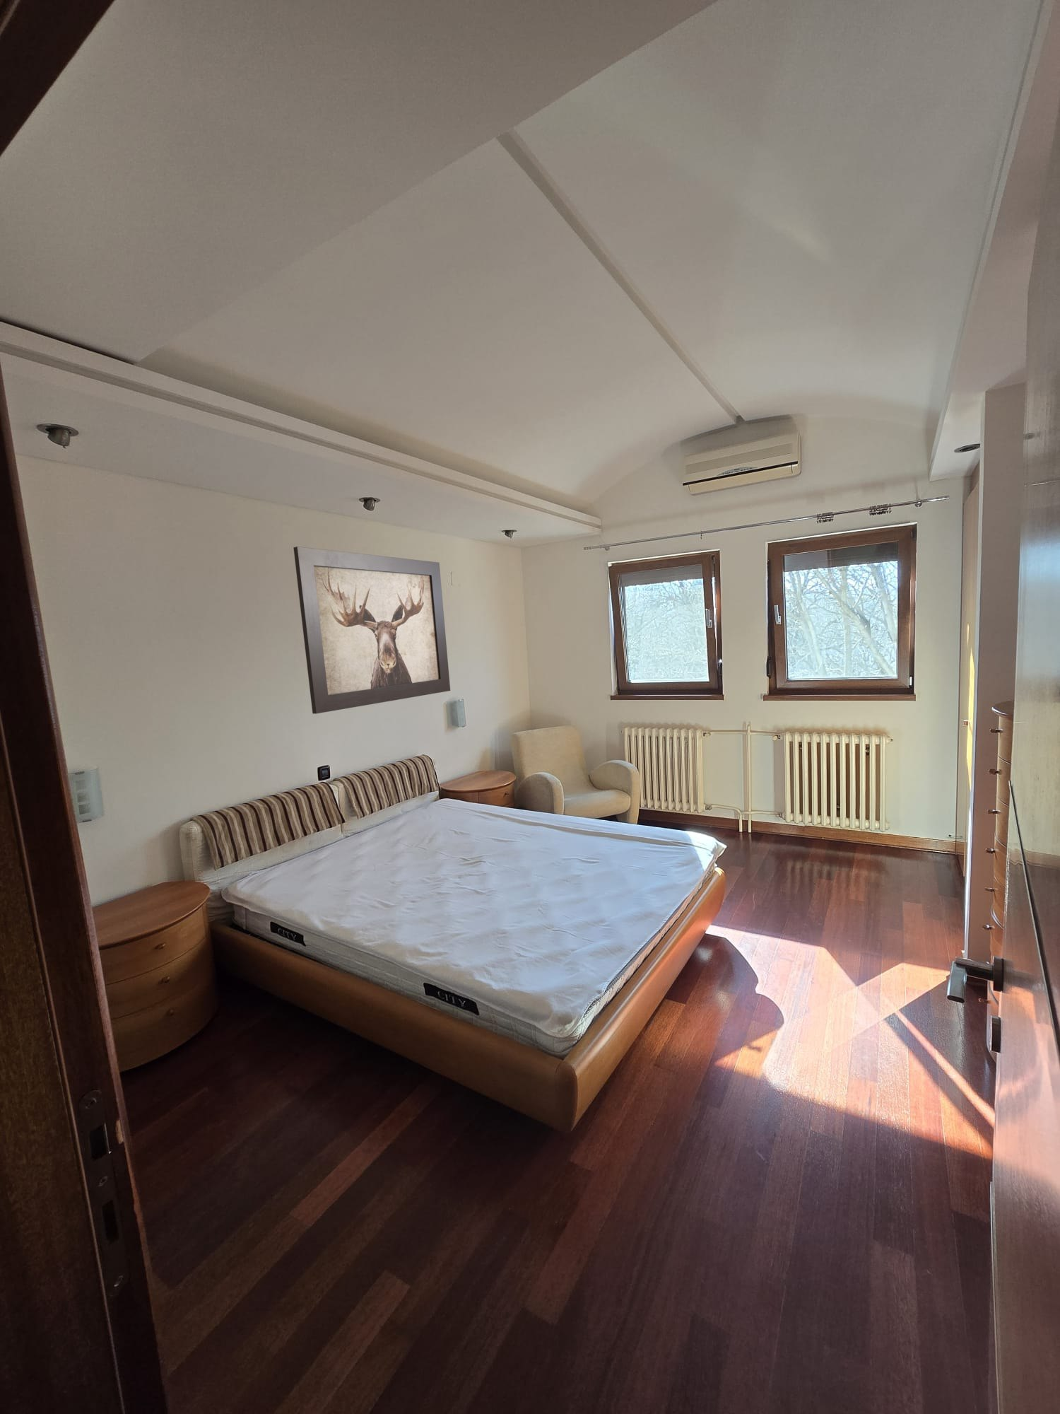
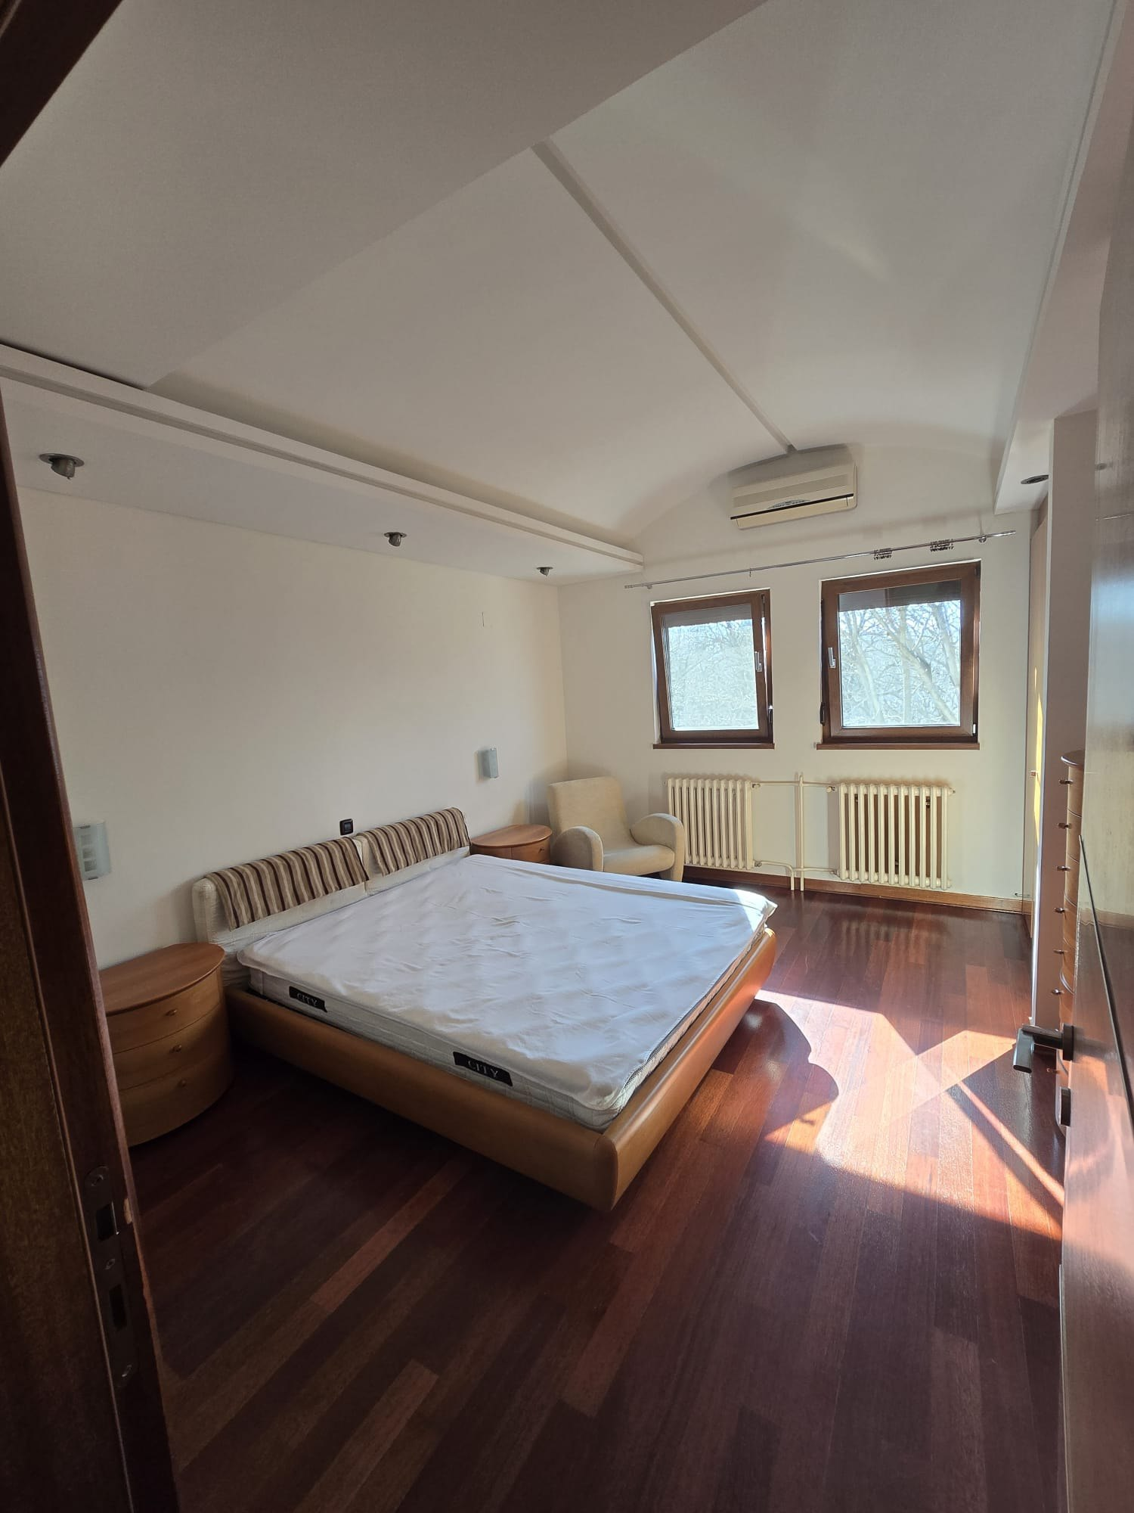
- wall art [293,546,451,715]
